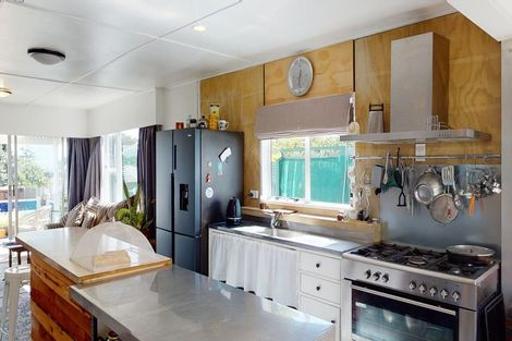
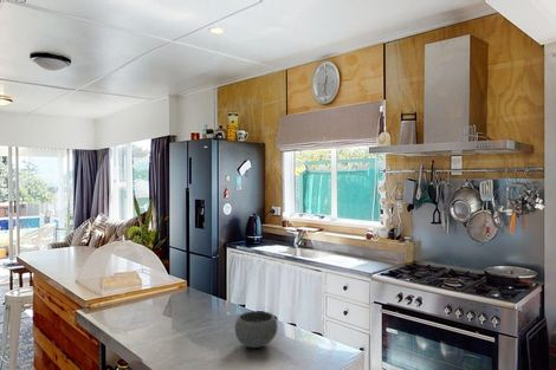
+ bowl [234,310,279,349]
